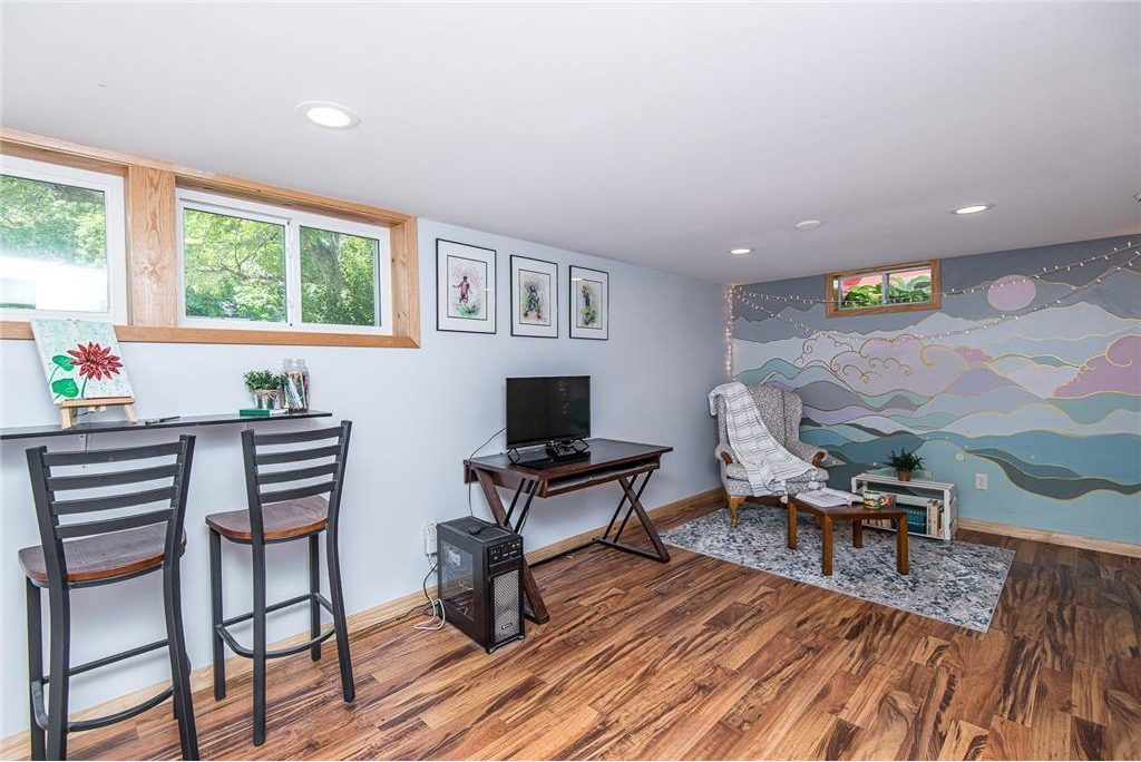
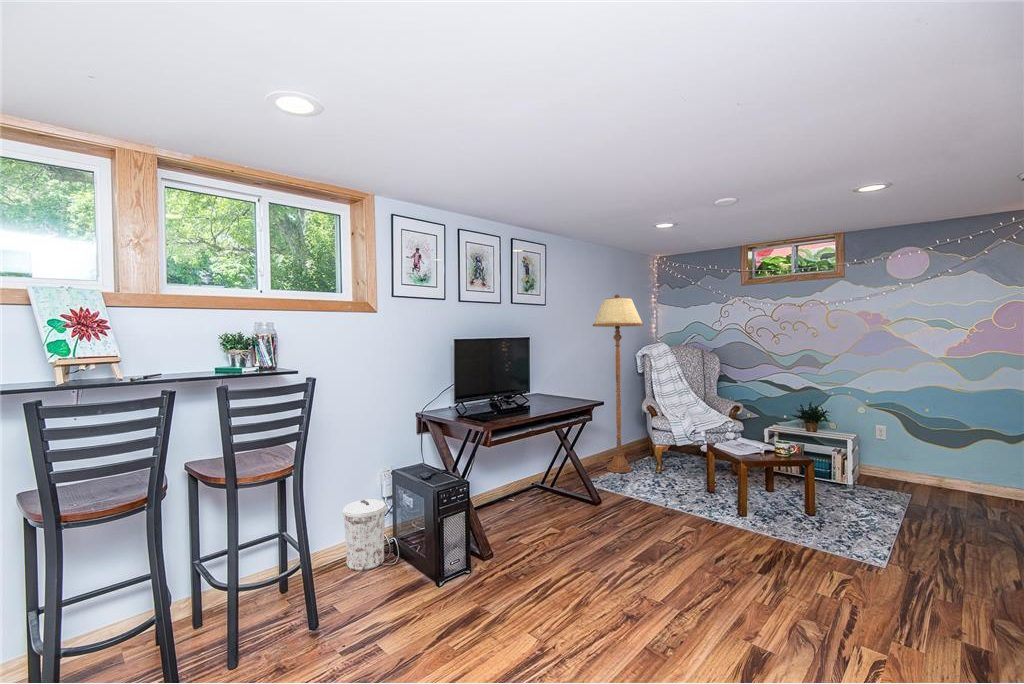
+ trash can [342,498,387,572]
+ floor lamp [592,294,645,474]
